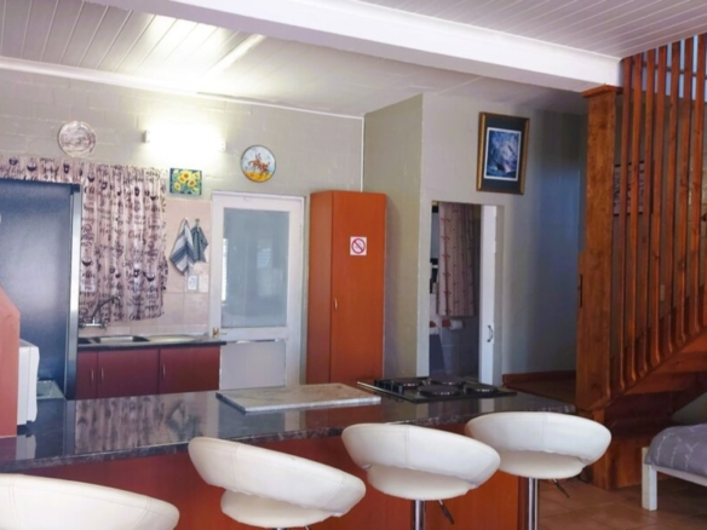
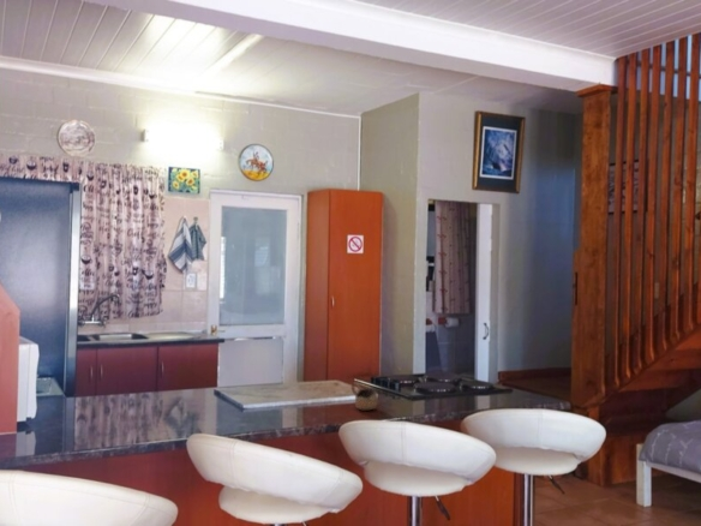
+ cup [350,382,381,411]
